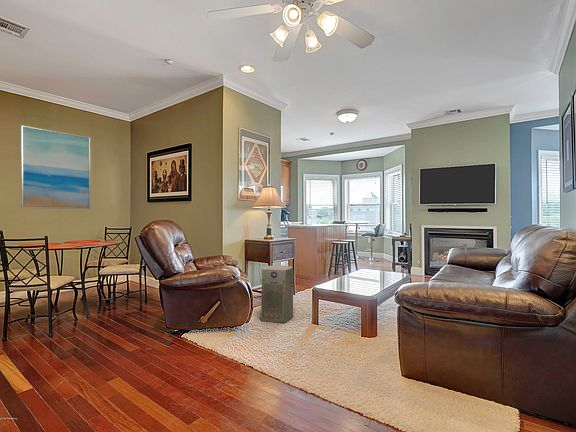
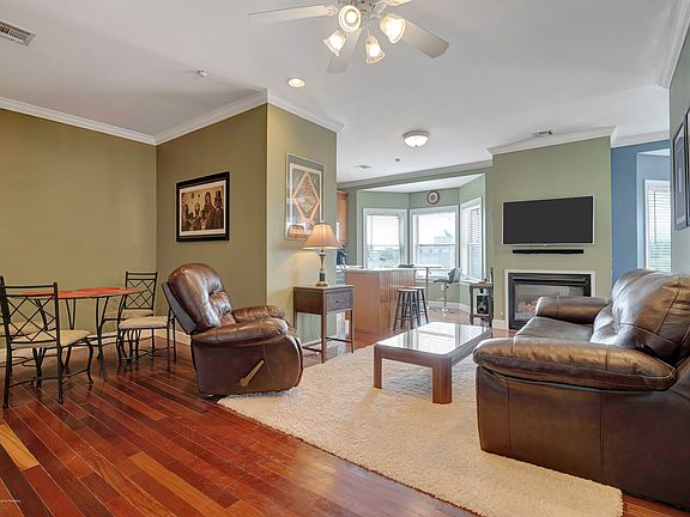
- fan [260,264,294,324]
- wall art [19,124,91,210]
